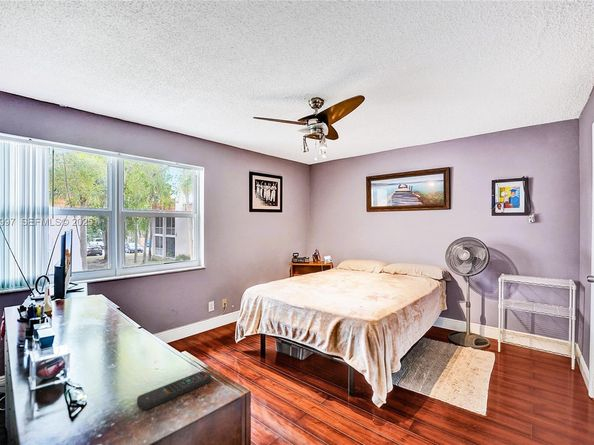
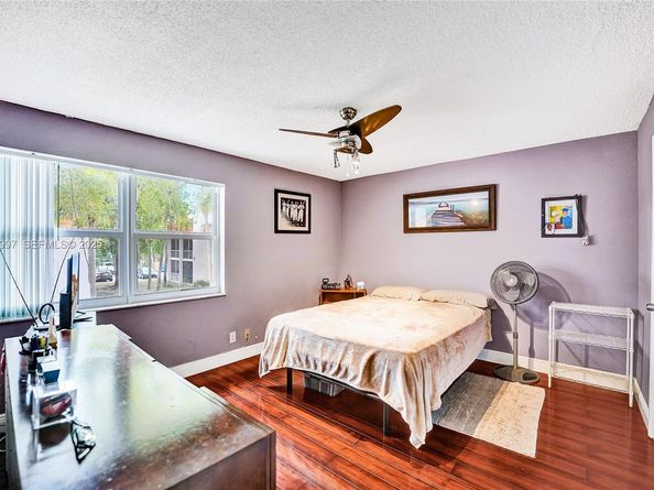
- remote control [136,370,212,410]
